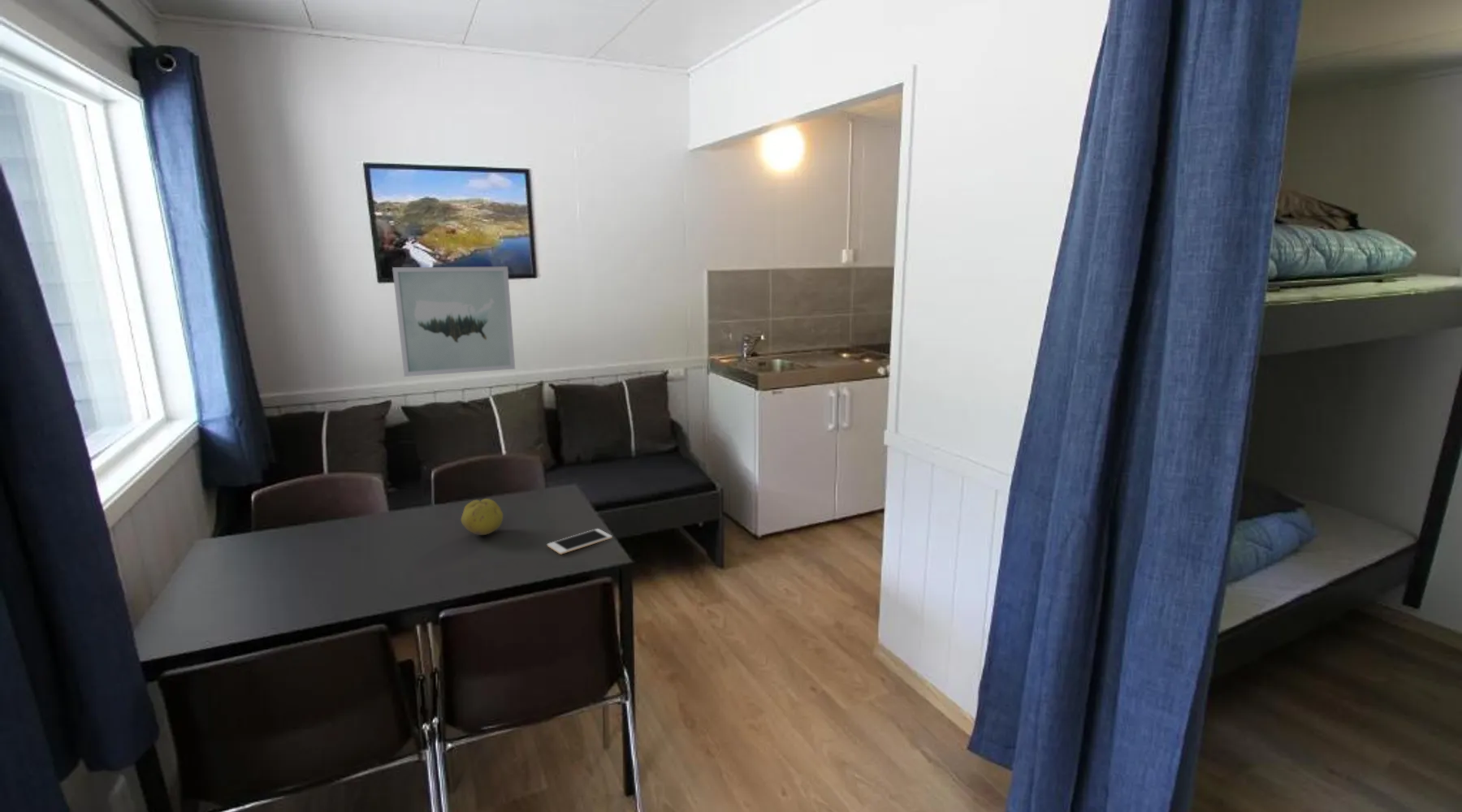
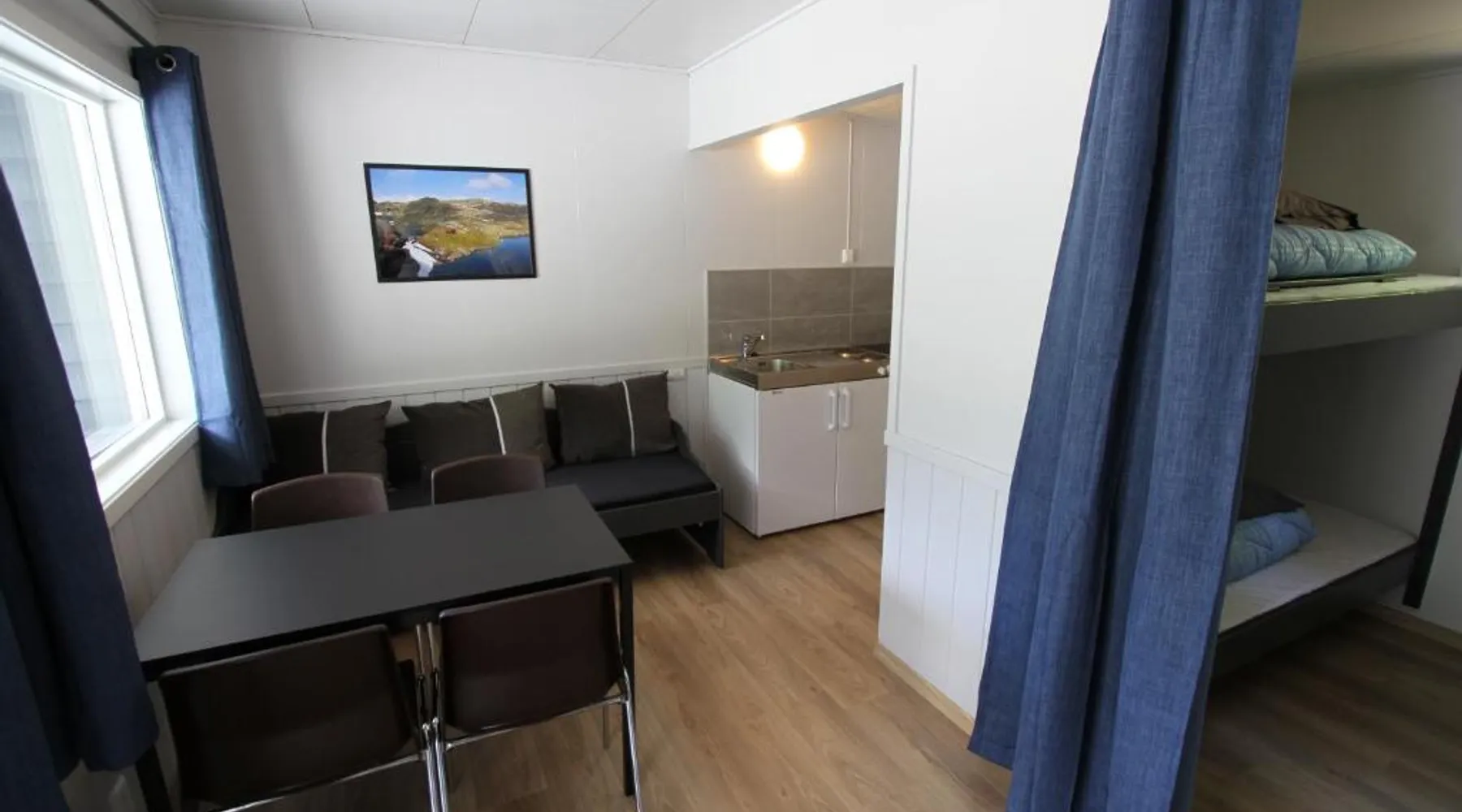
- cell phone [547,528,613,555]
- fruit [461,498,504,536]
- wall art [391,266,516,378]
